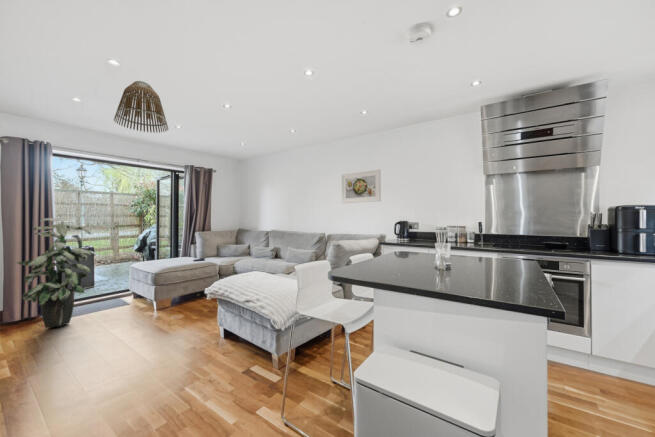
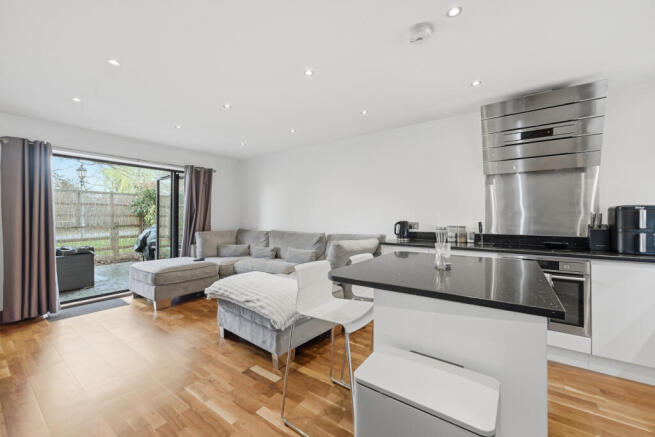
- indoor plant [15,217,93,329]
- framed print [341,168,382,204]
- lamp shade [113,80,169,134]
